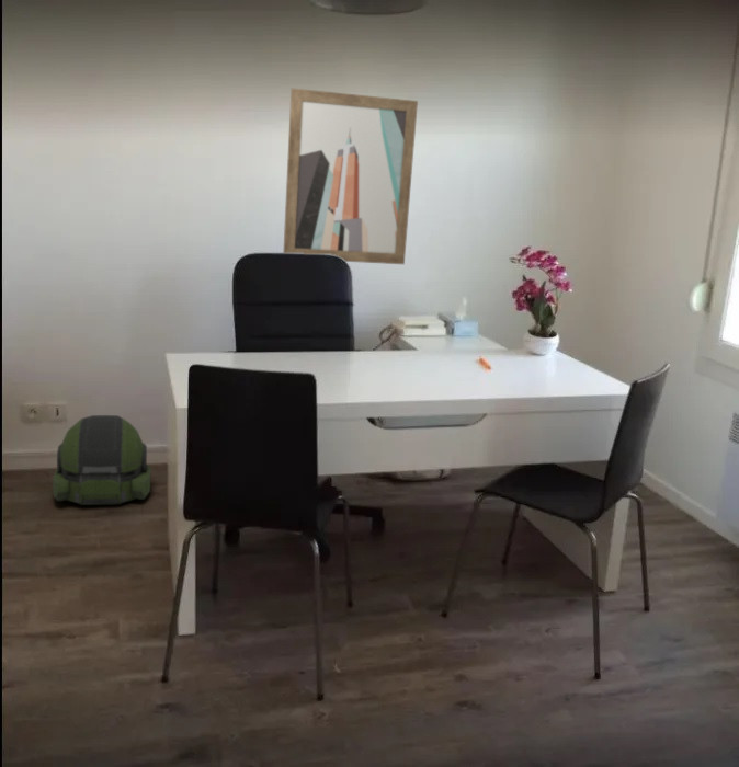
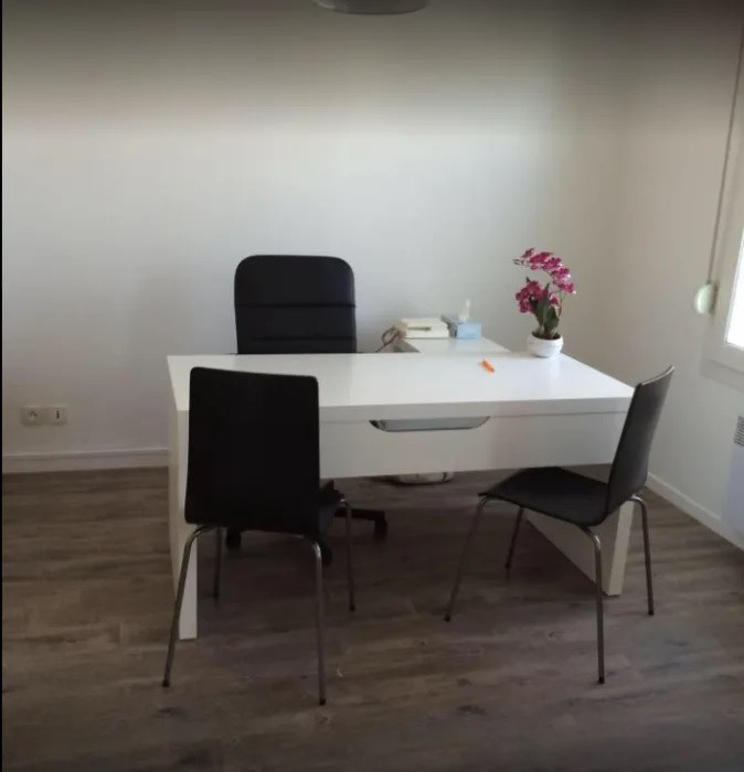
- backpack [52,414,152,506]
- wall art [282,88,419,265]
